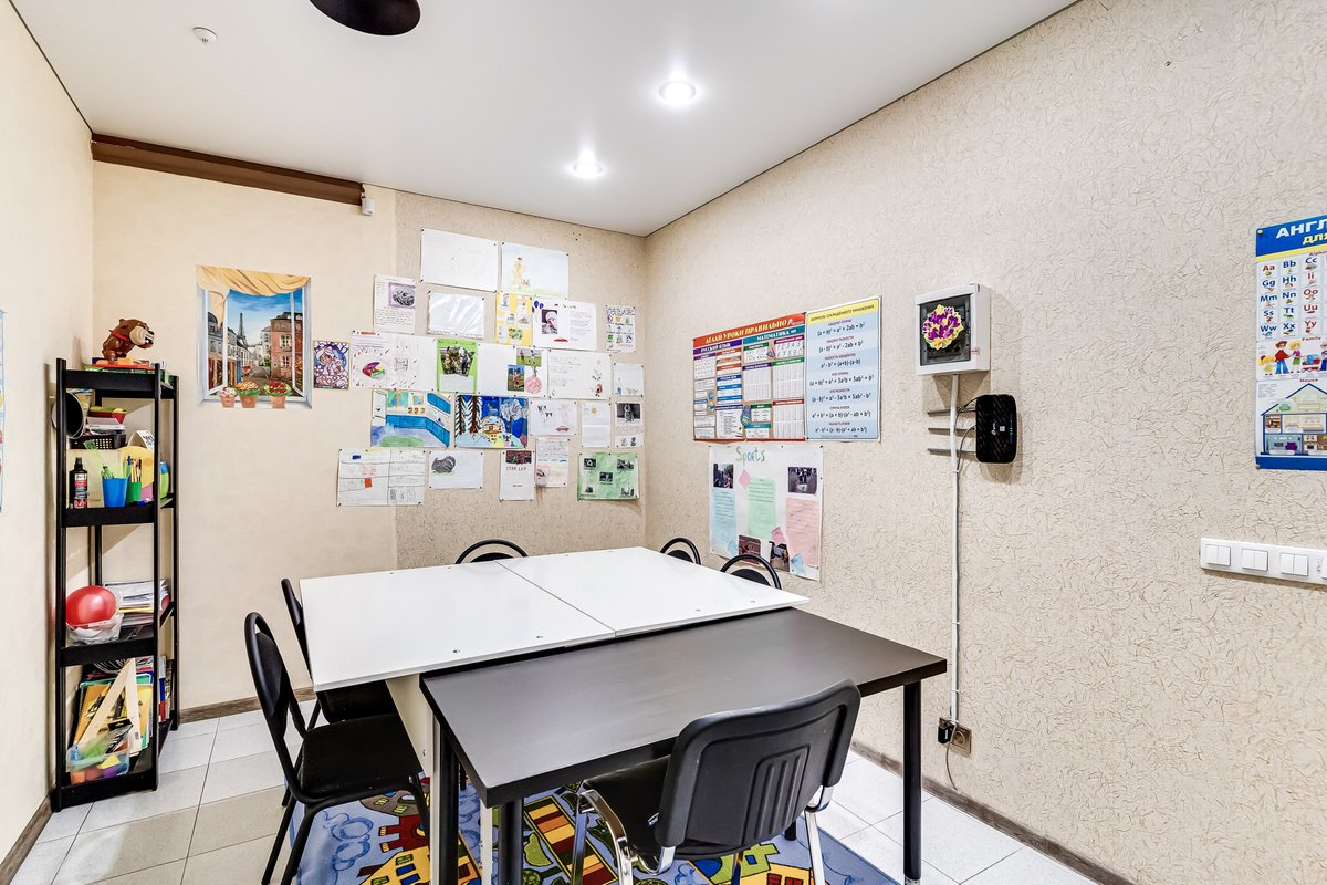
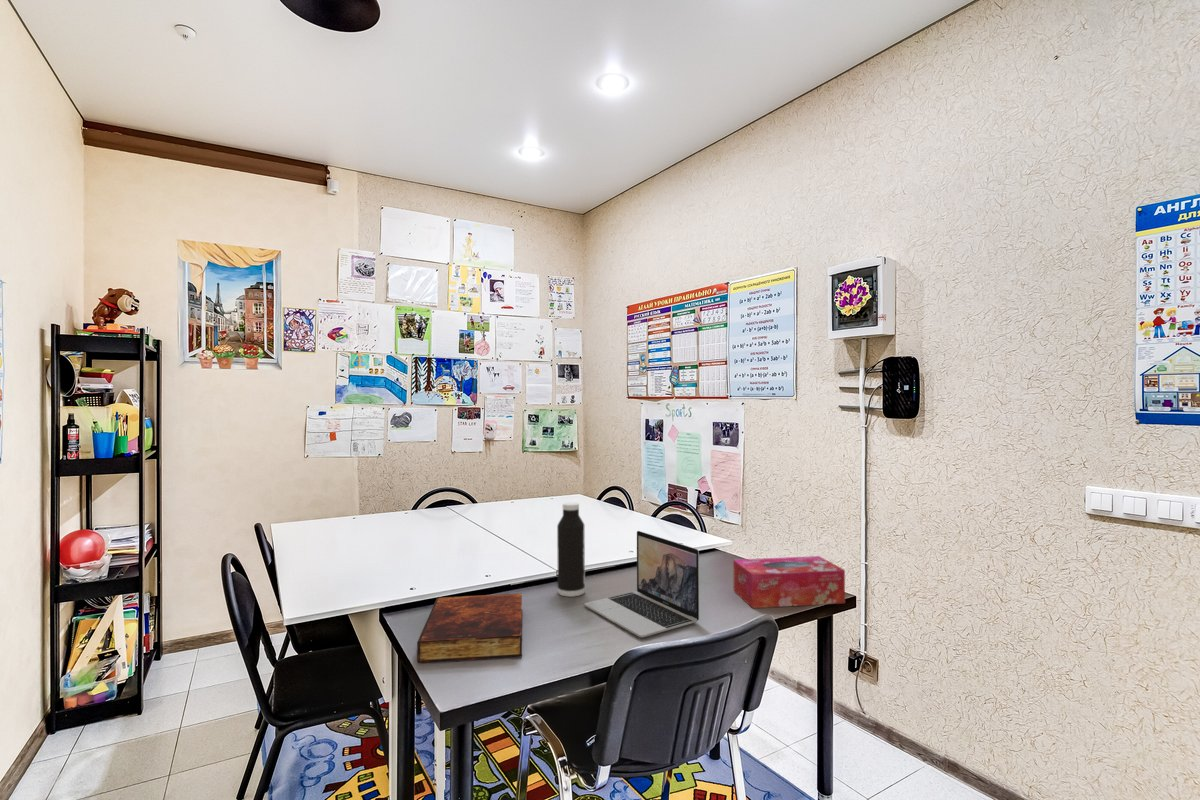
+ laptop [584,530,700,638]
+ water bottle [556,501,586,598]
+ book [416,592,523,664]
+ tissue box [732,555,846,609]
